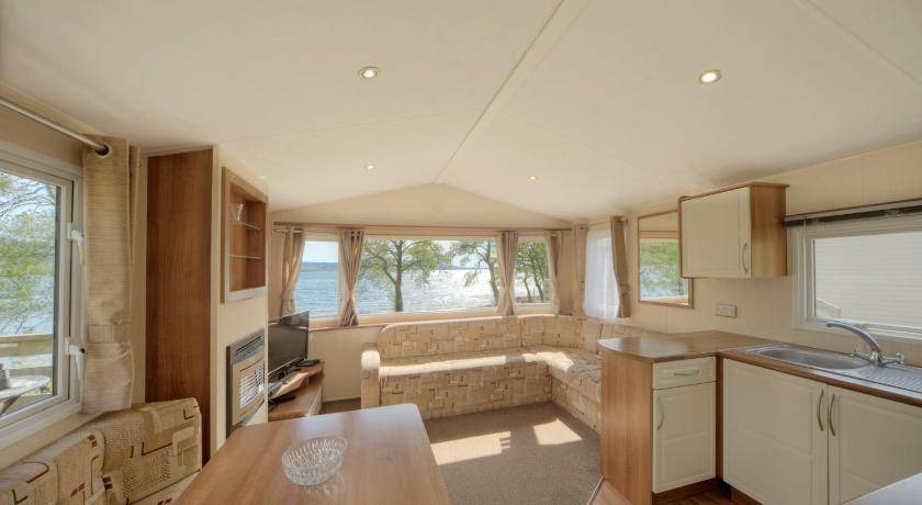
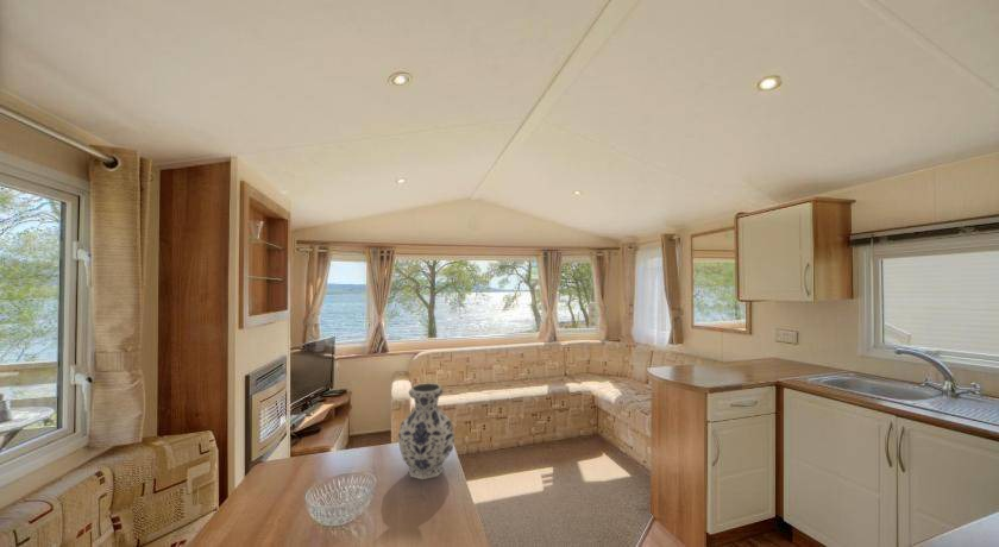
+ vase [396,382,457,480]
